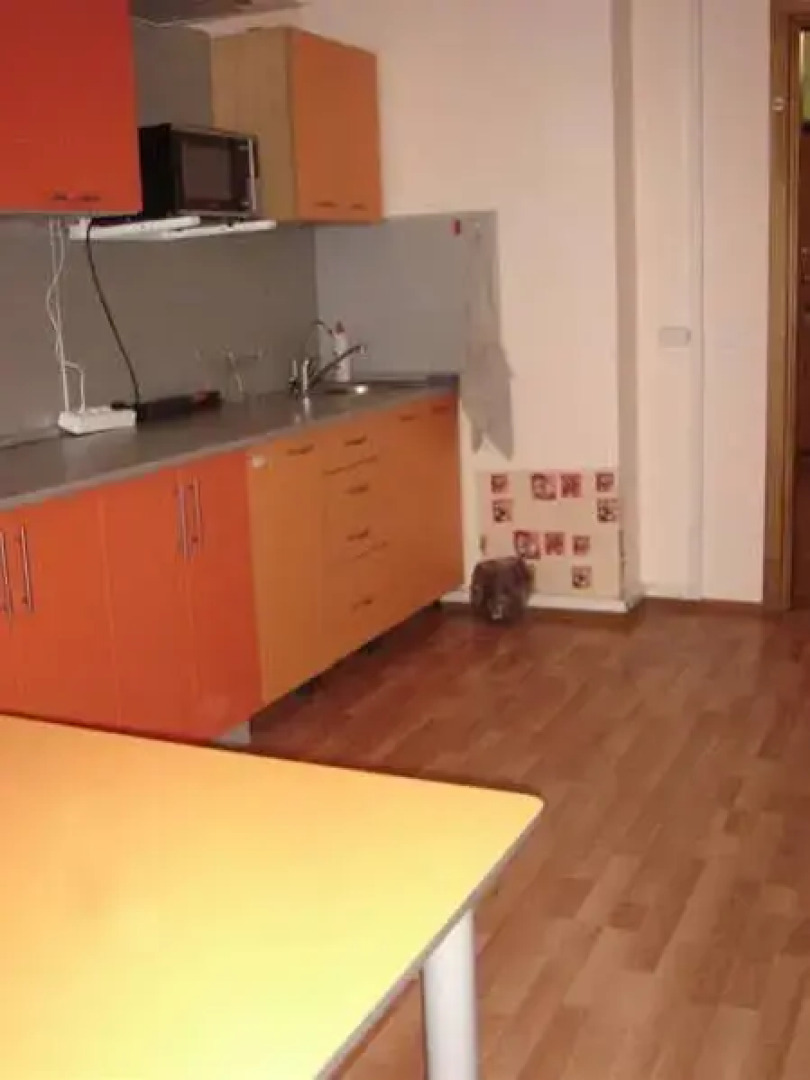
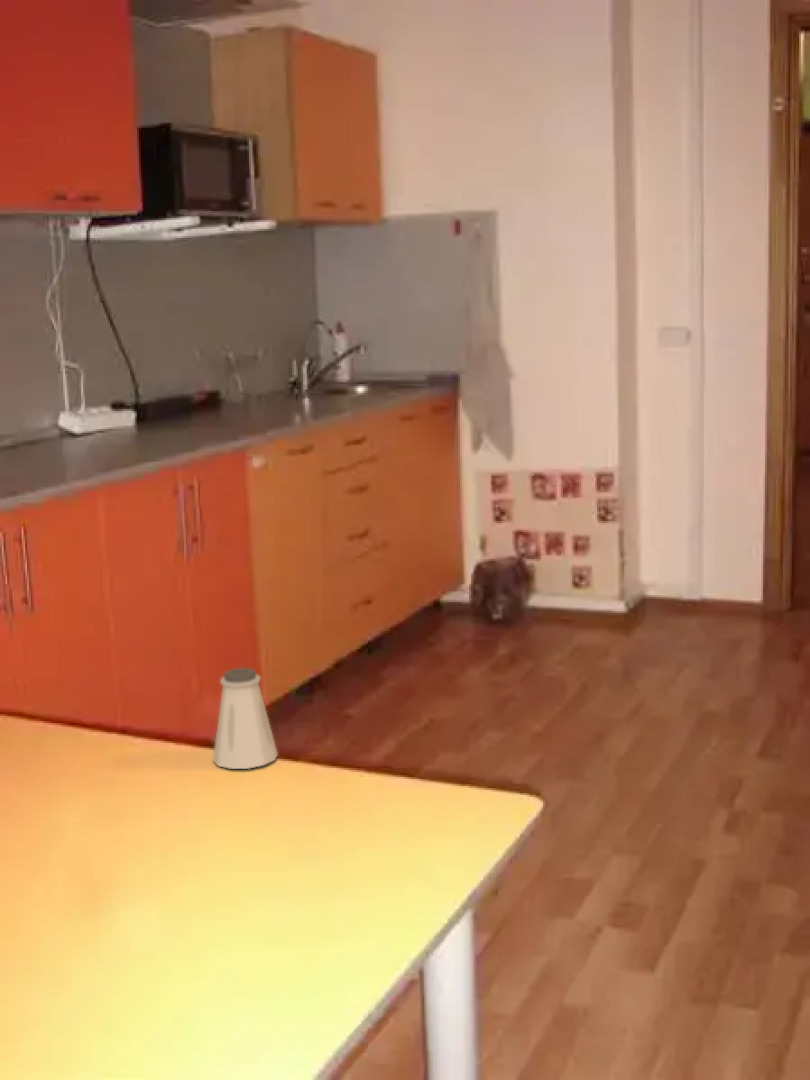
+ saltshaker [212,667,279,770]
